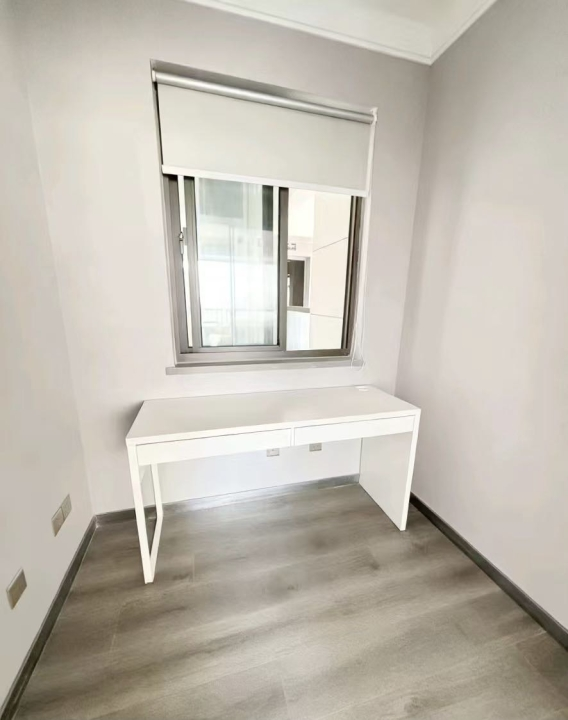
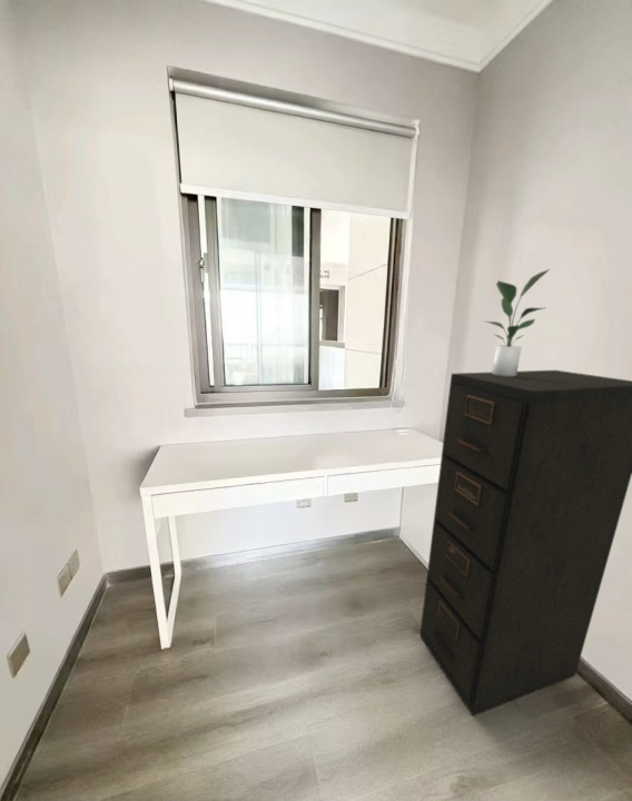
+ potted plant [485,268,551,377]
+ filing cabinet [418,369,632,718]
